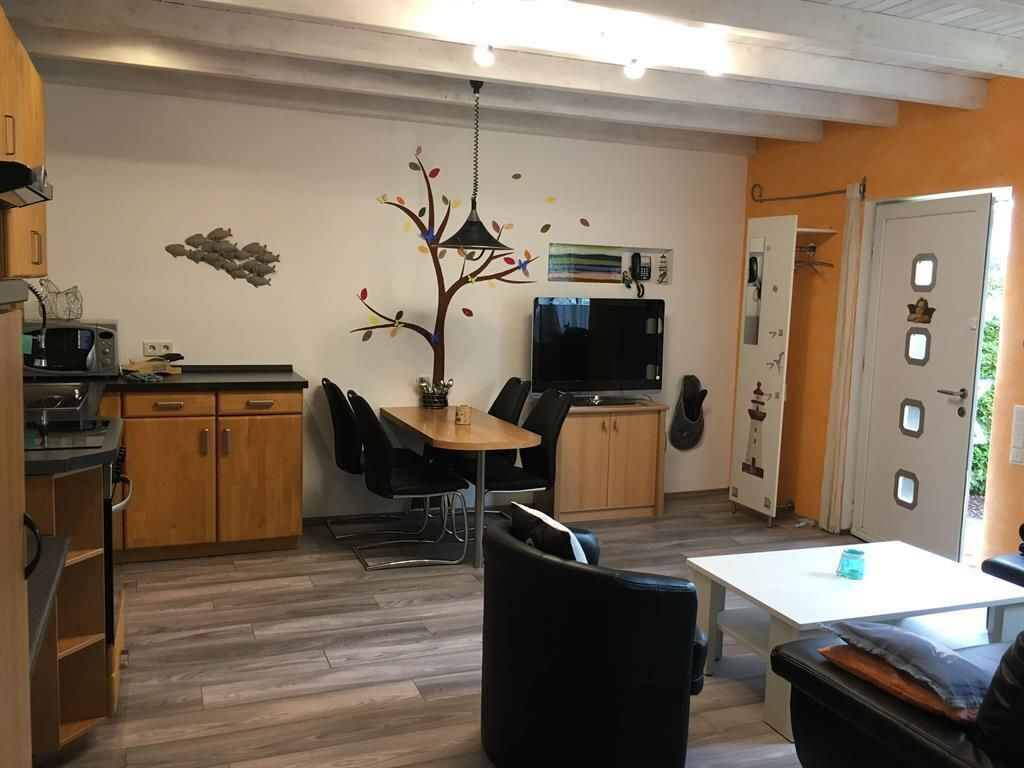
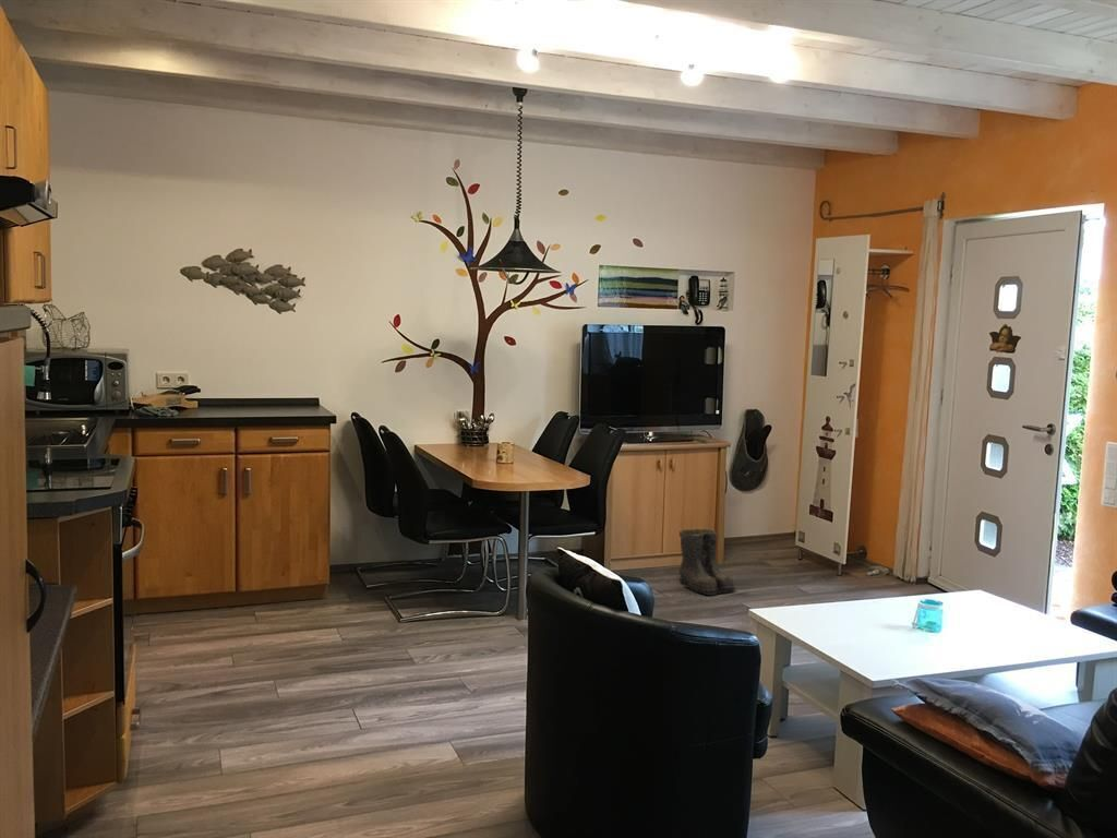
+ boots [678,527,737,596]
